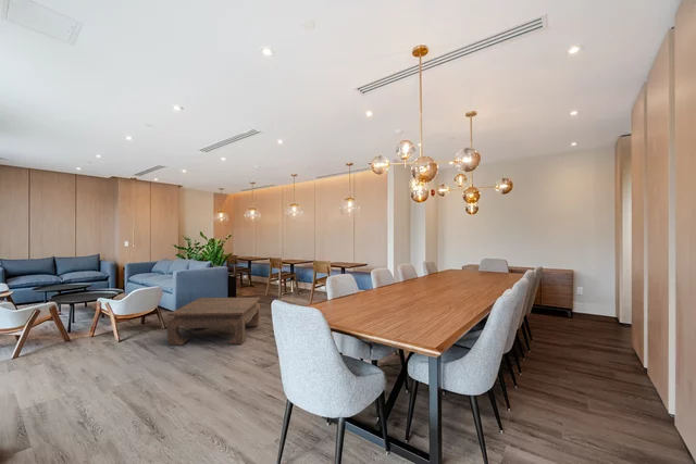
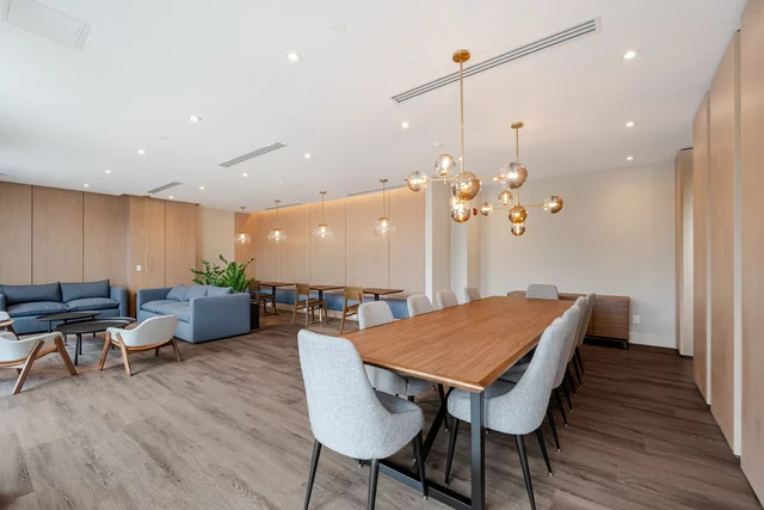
- coffee table [166,297,261,347]
